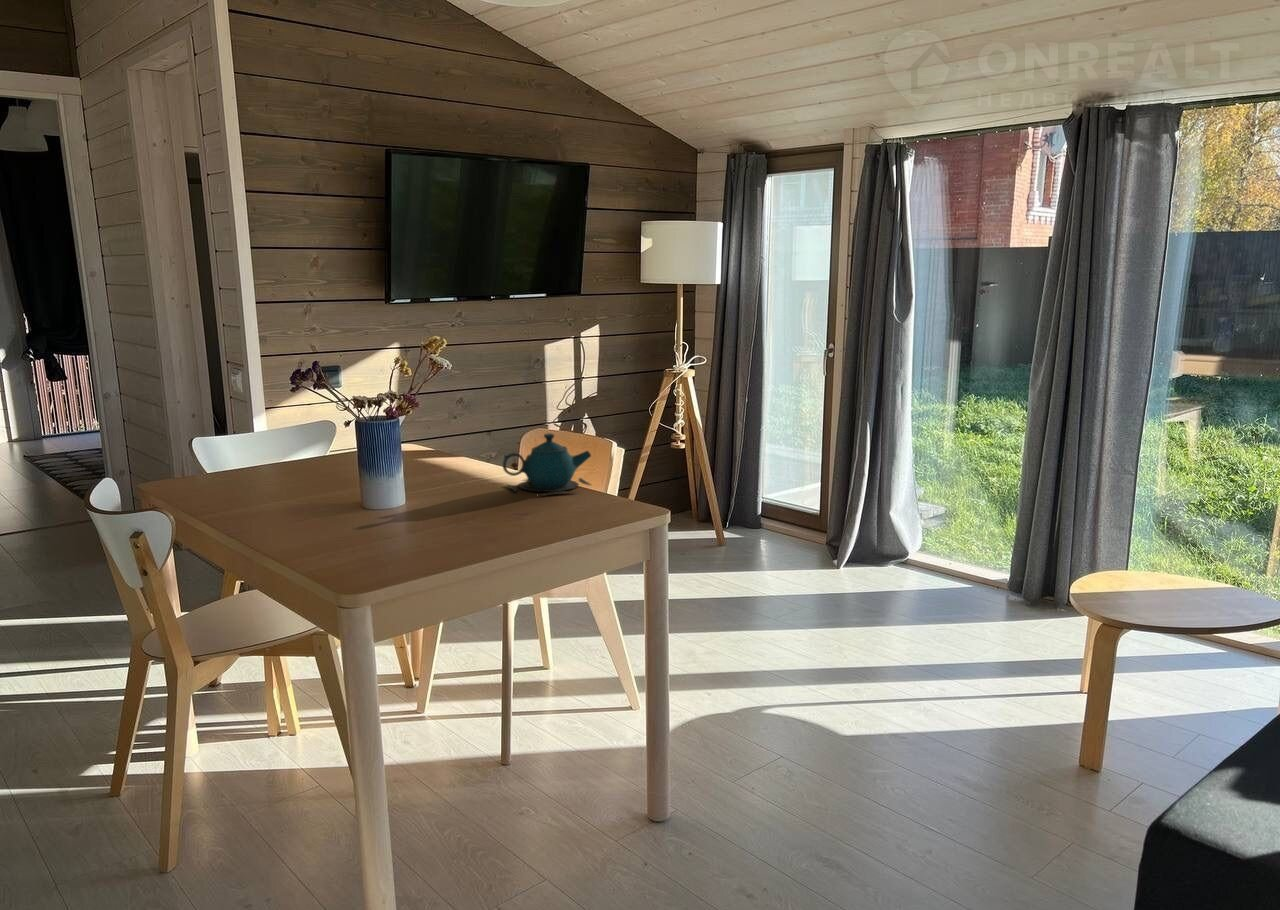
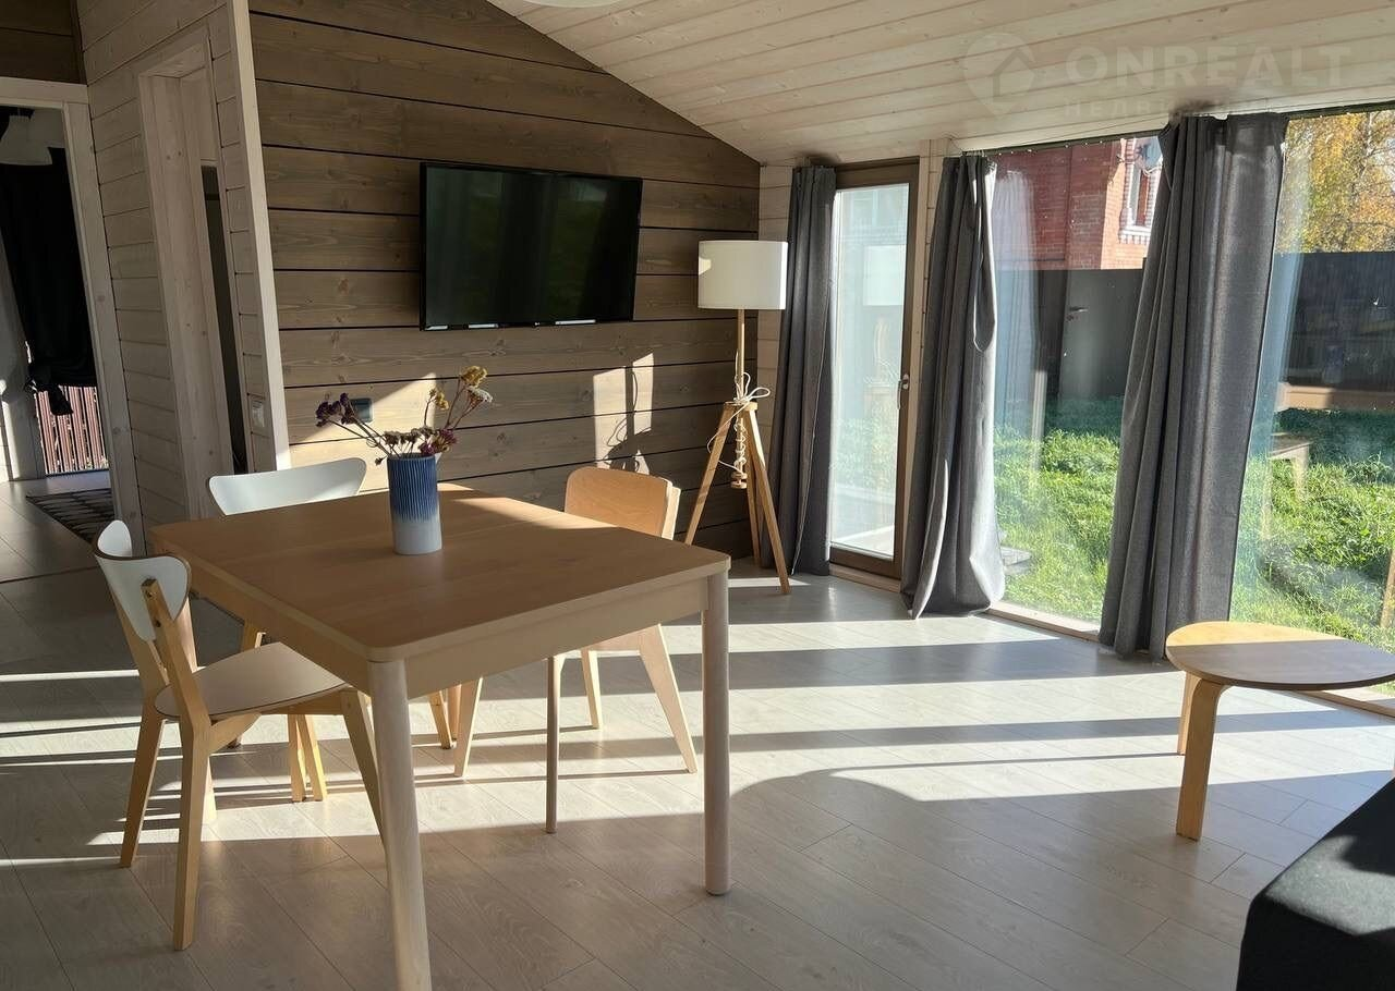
- teapot [502,432,594,496]
